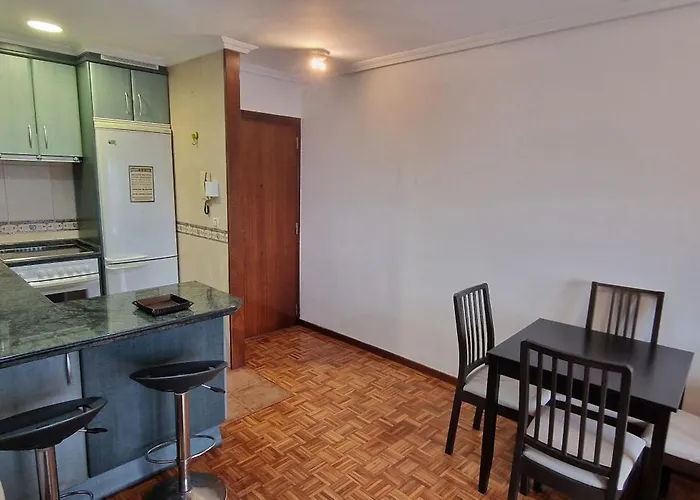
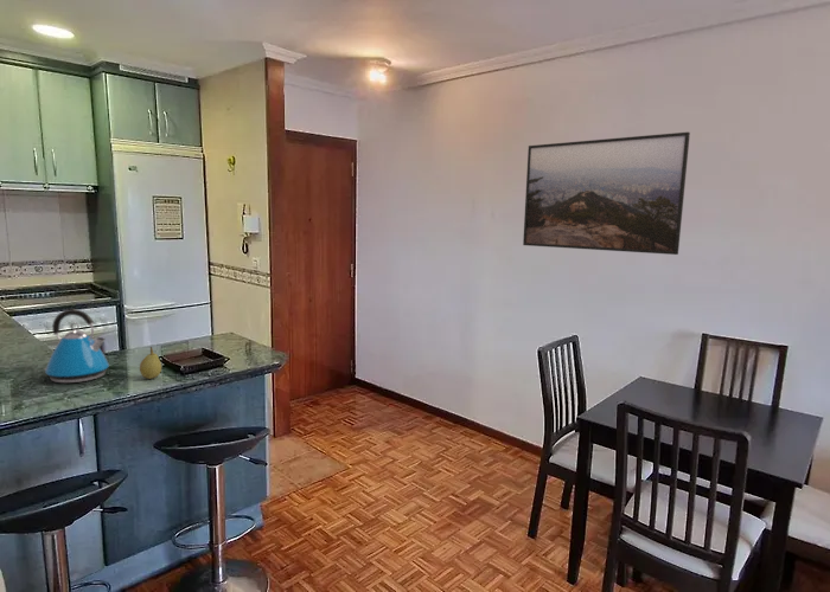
+ fruit [139,346,162,380]
+ kettle [43,308,110,384]
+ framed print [522,131,691,256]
